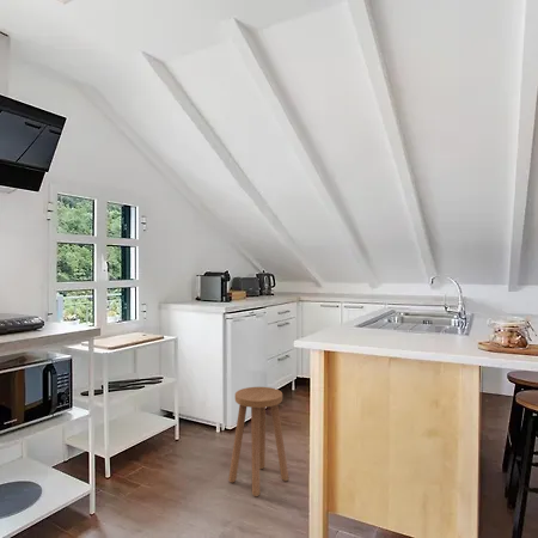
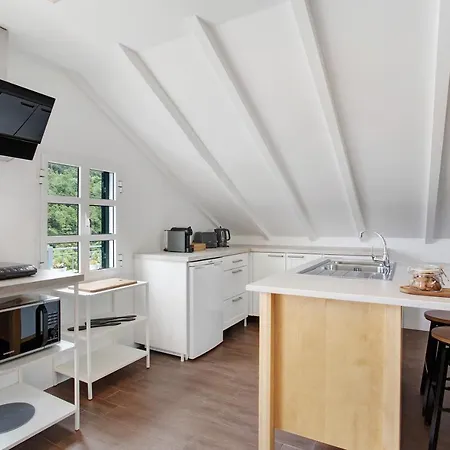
- stool [227,386,289,497]
